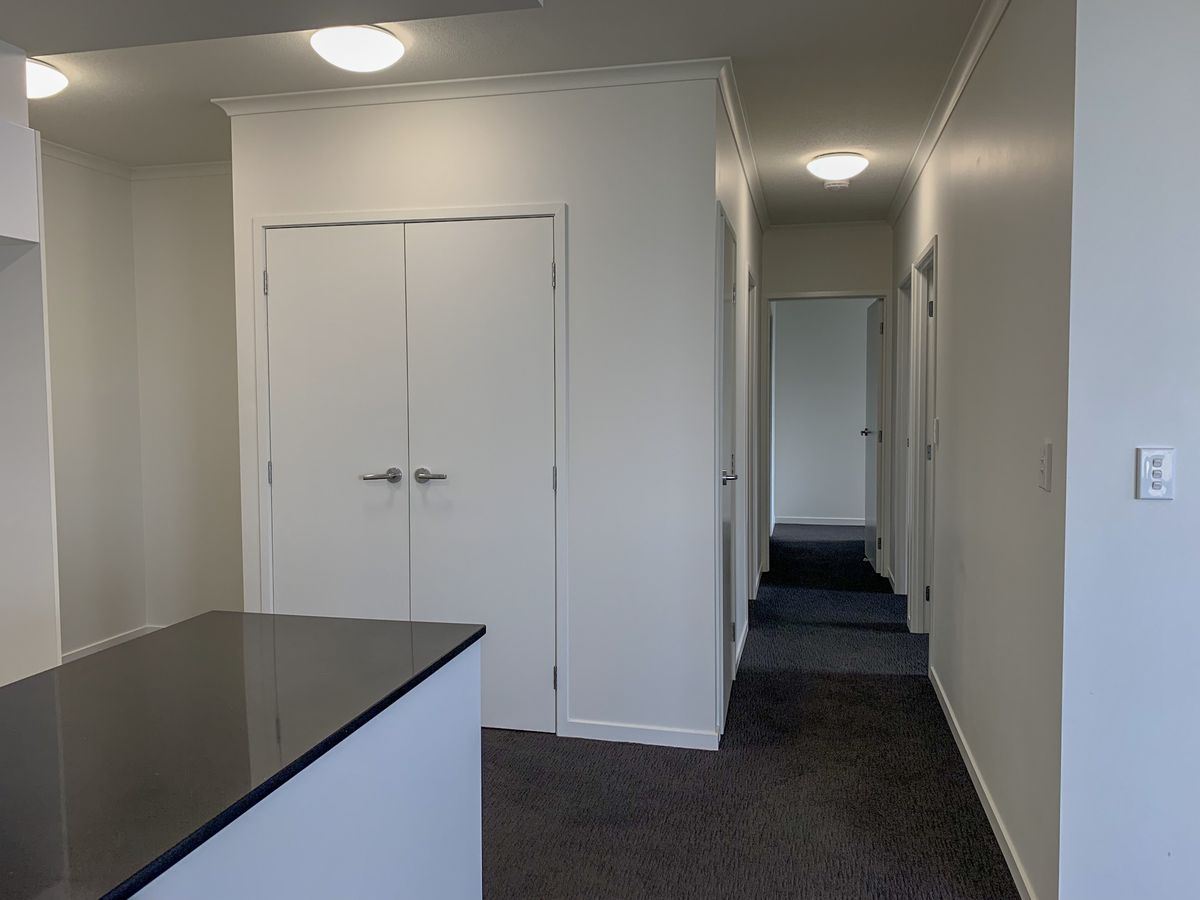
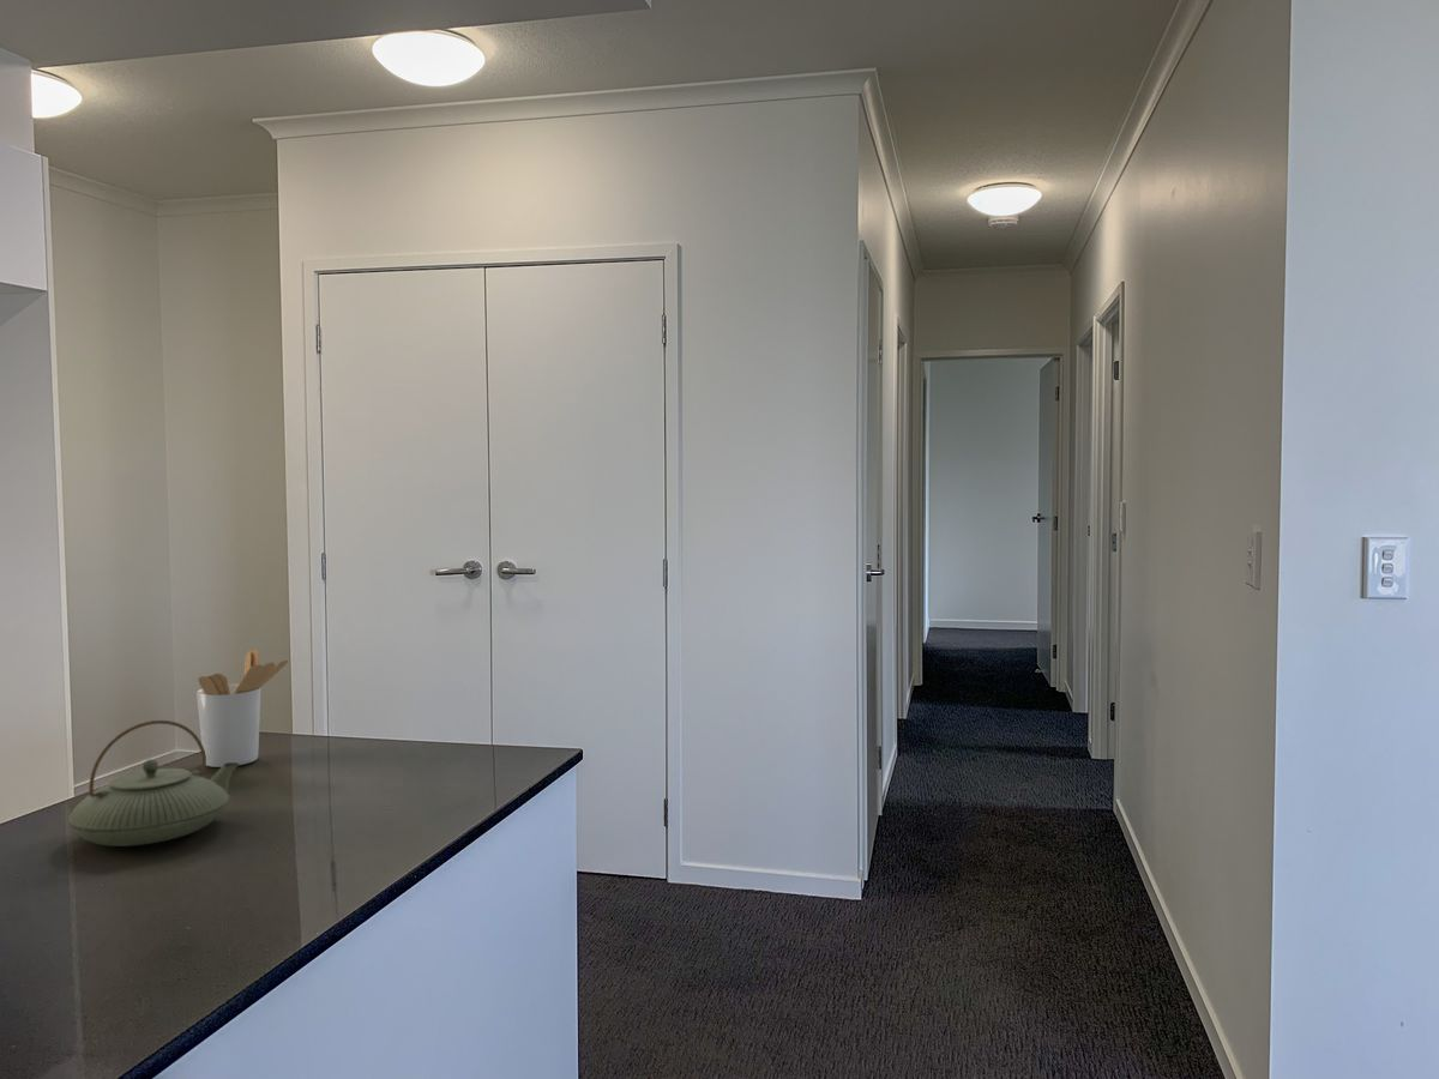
+ utensil holder [195,649,289,768]
+ teapot [67,719,240,848]
